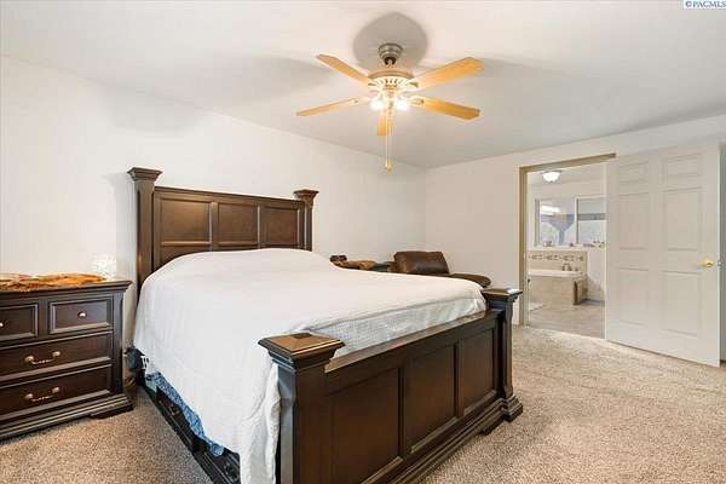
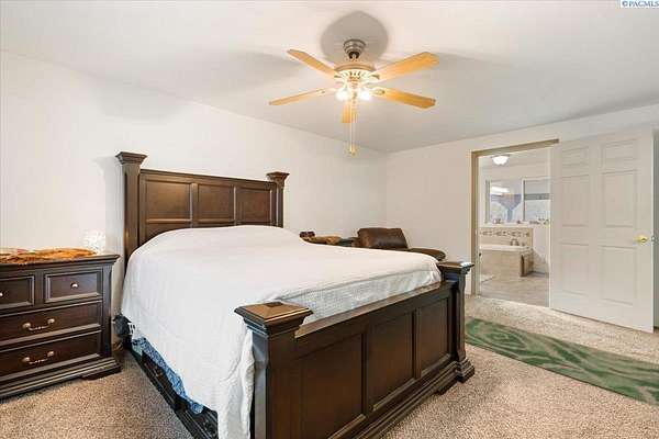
+ rug [463,314,659,407]
